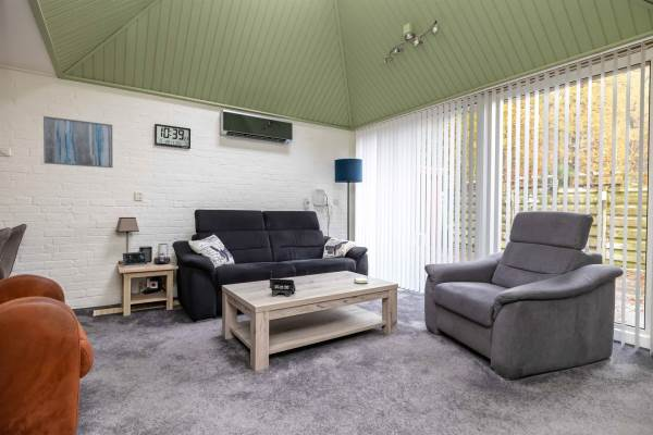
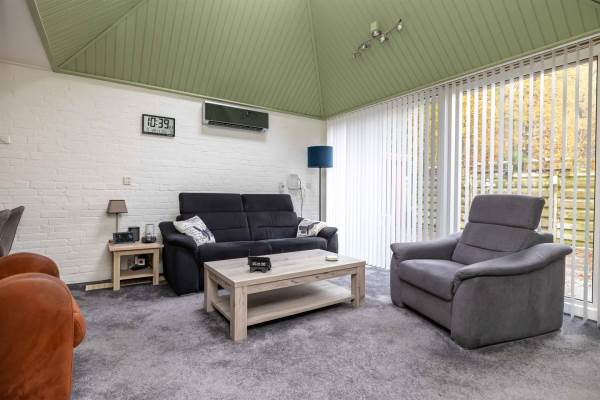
- wall art [42,115,114,169]
